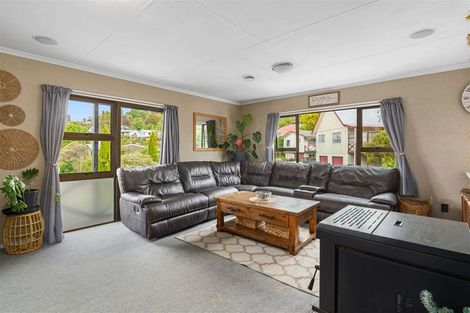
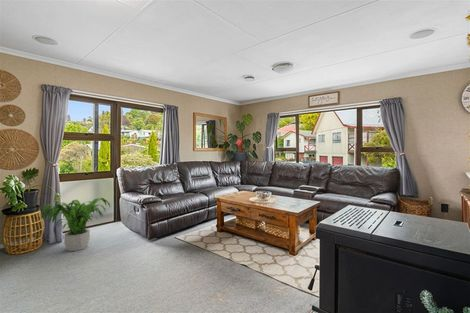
+ potted plant [40,197,111,252]
